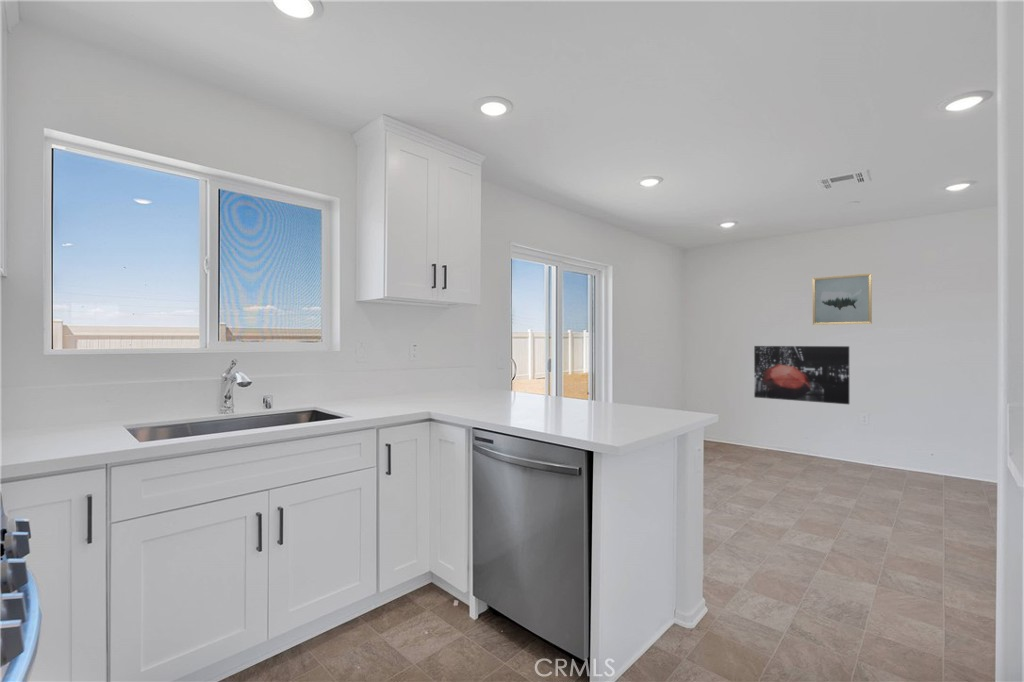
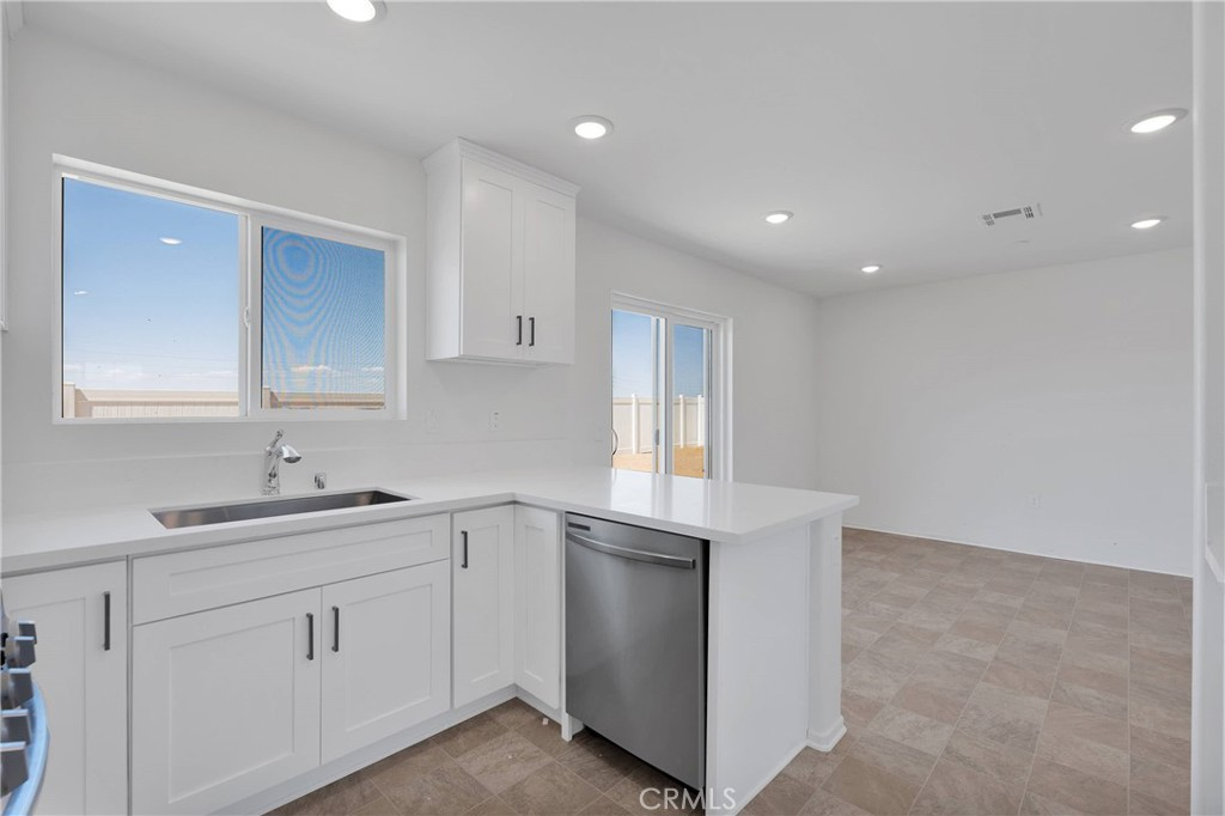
- wall art [812,273,873,326]
- wall art [753,345,850,405]
